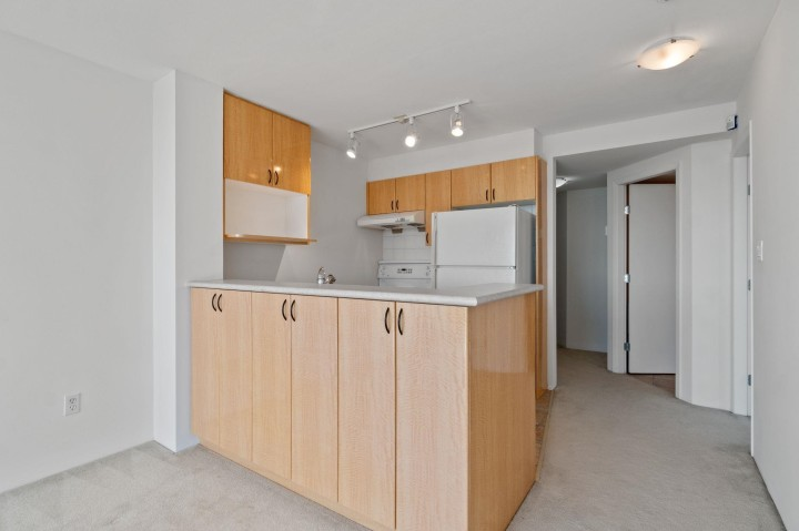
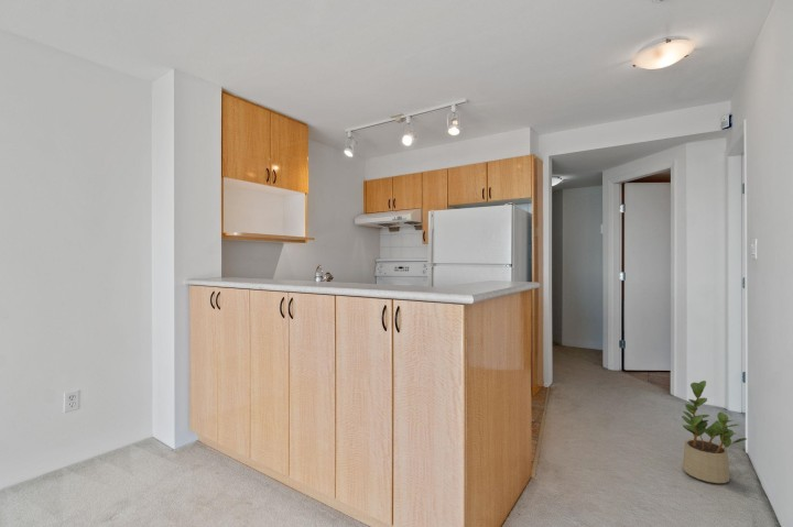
+ potted plant [681,380,748,484]
